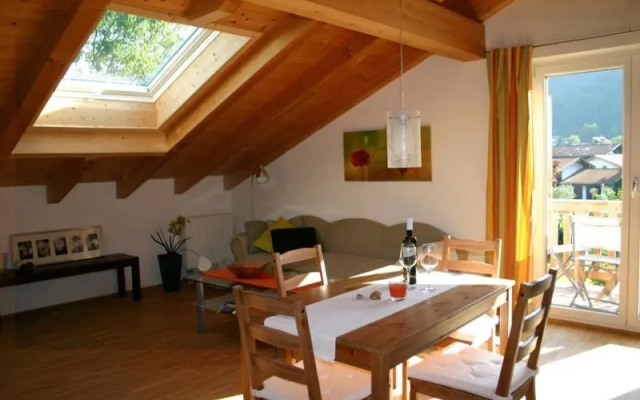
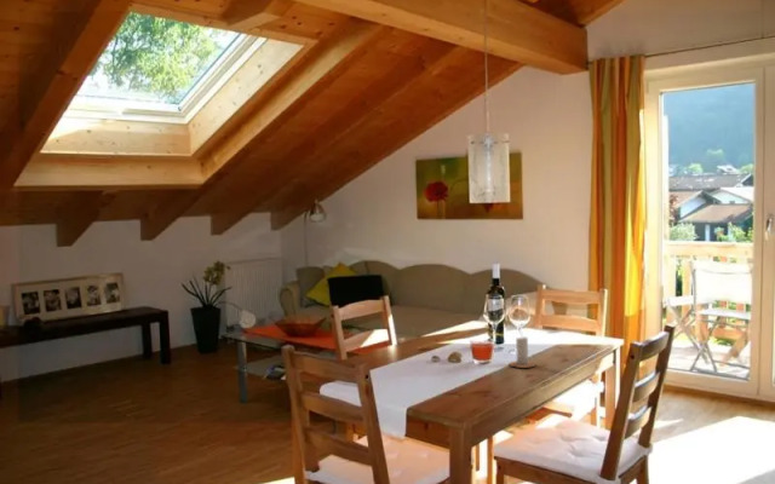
+ candle [507,325,538,369]
